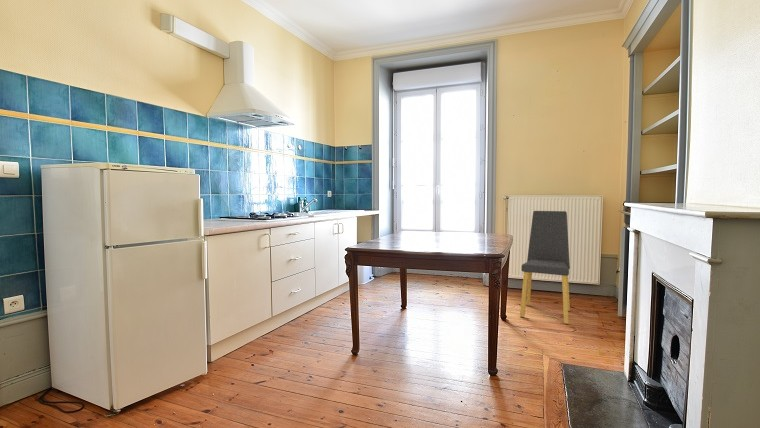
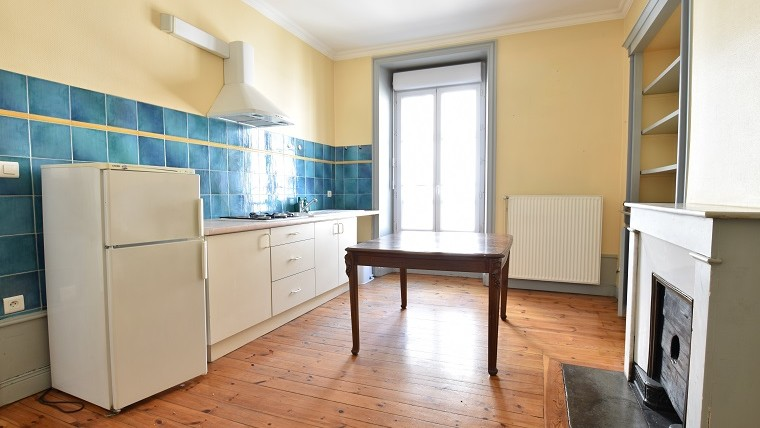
- dining chair [519,210,571,325]
